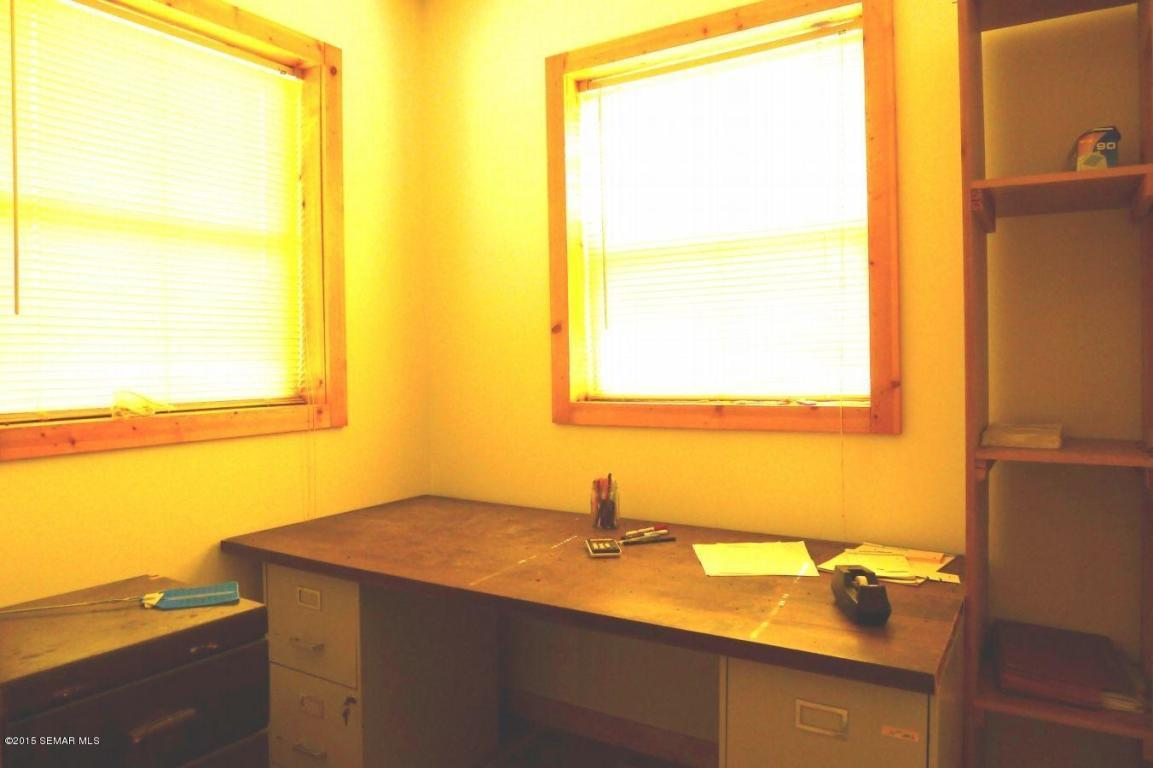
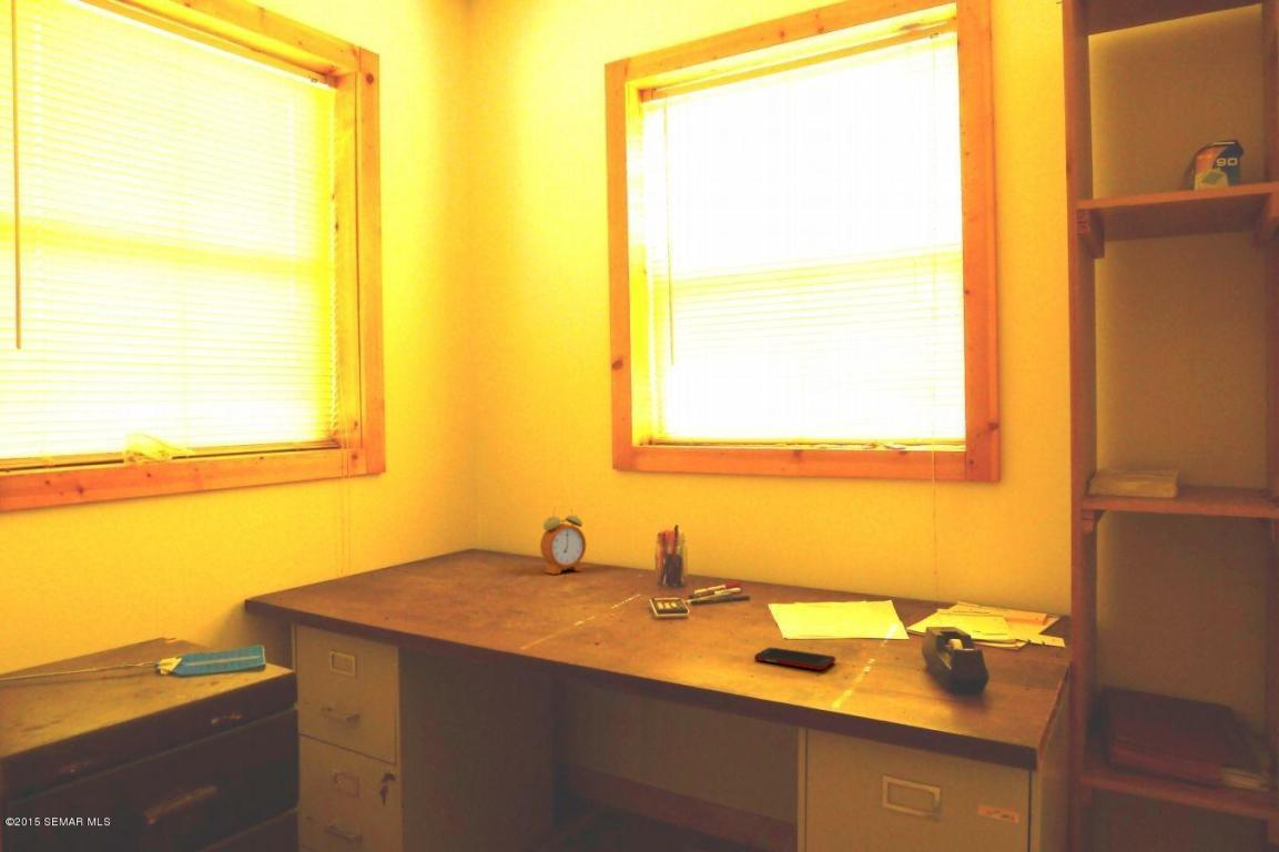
+ cell phone [753,647,836,671]
+ alarm clock [539,505,587,576]
